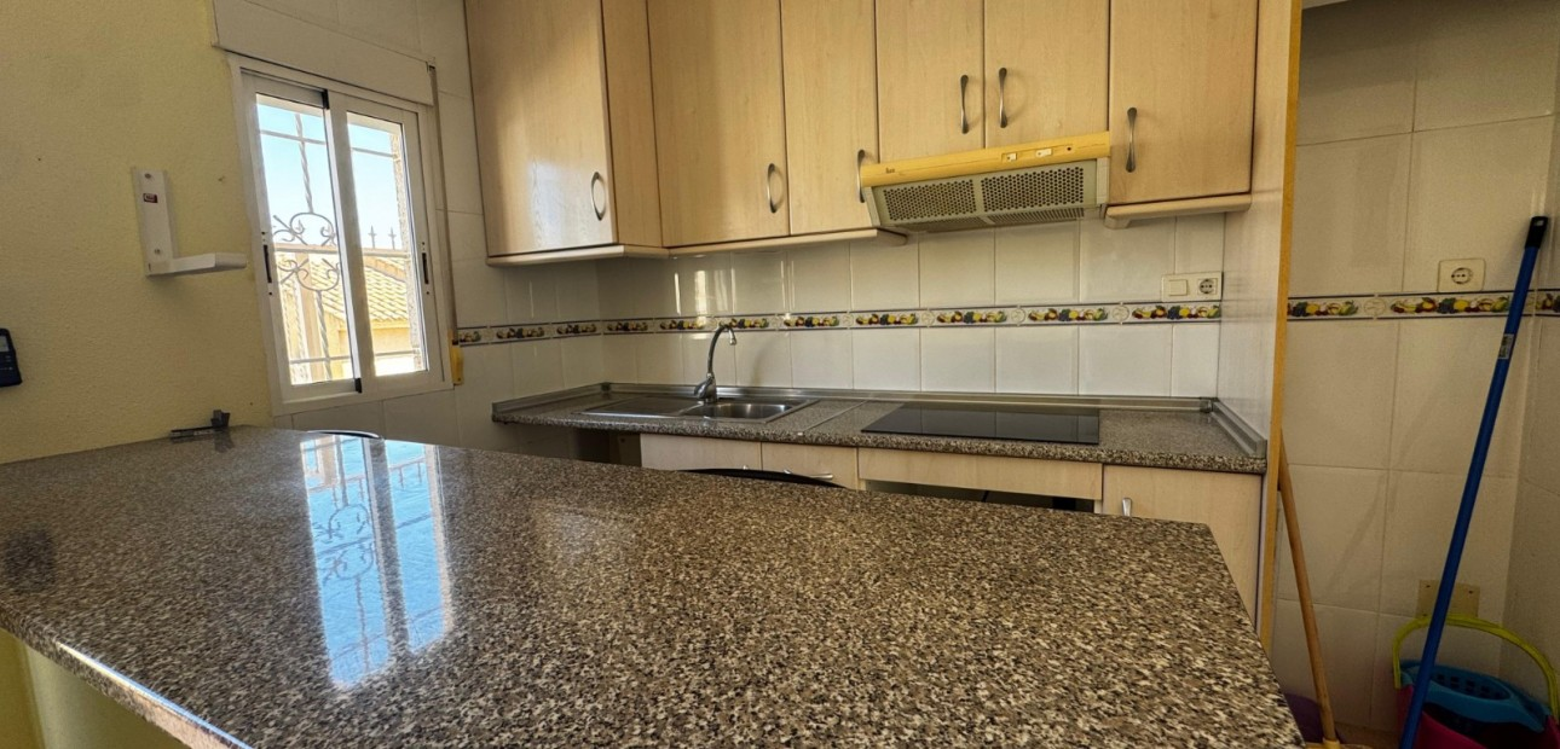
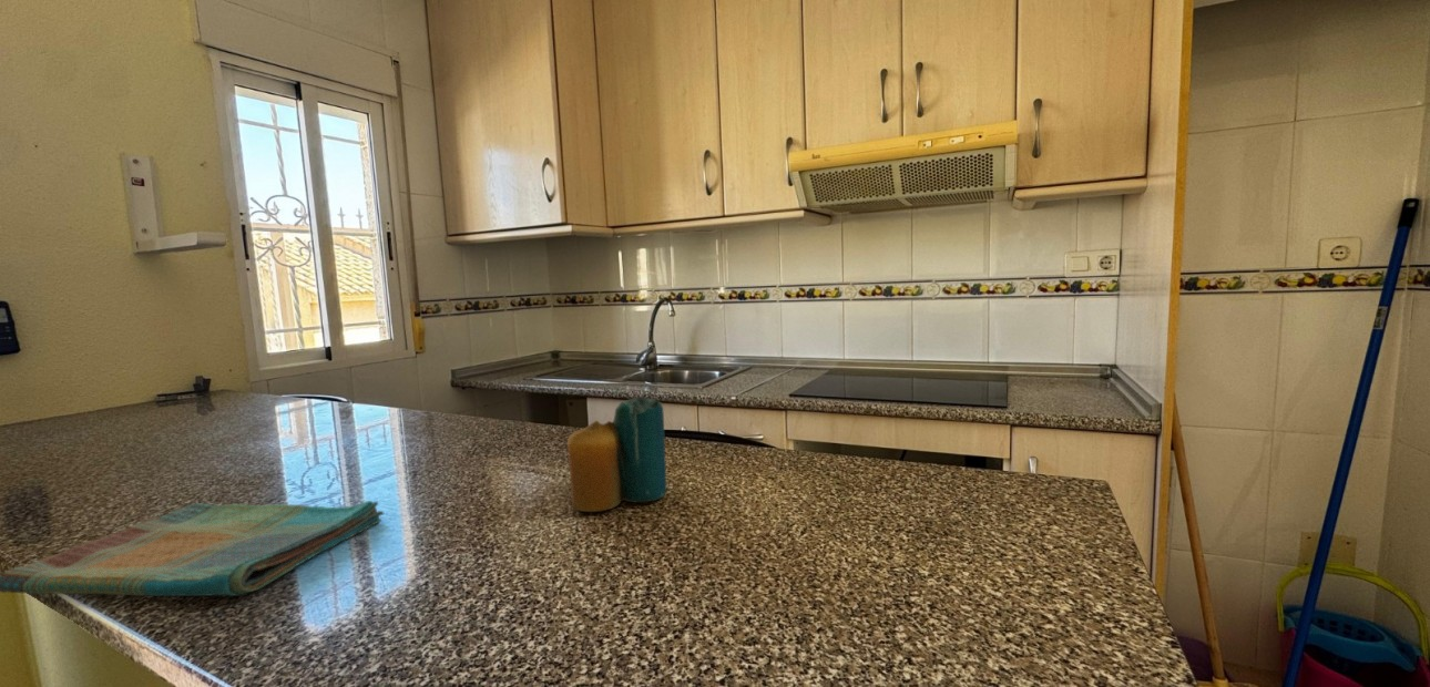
+ candle [566,396,667,513]
+ dish towel [0,500,385,597]
